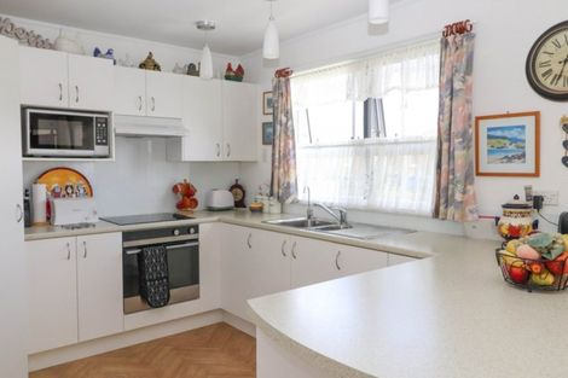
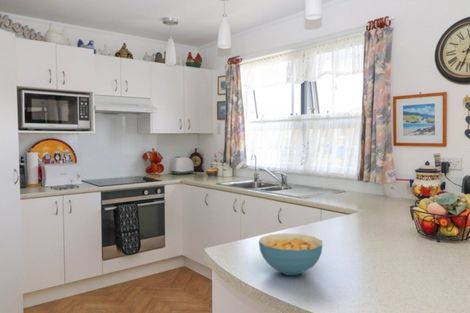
+ cereal bowl [258,232,323,276]
